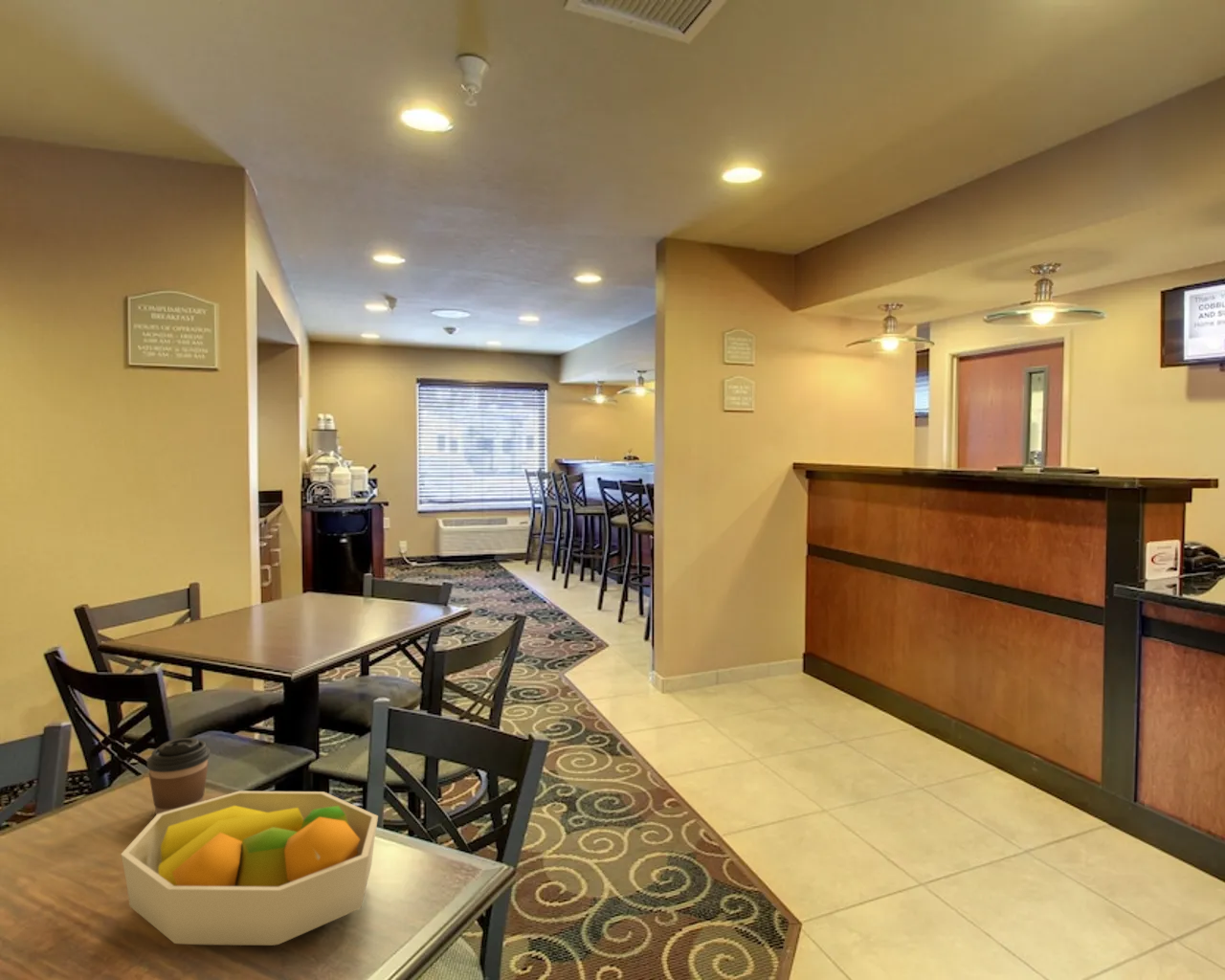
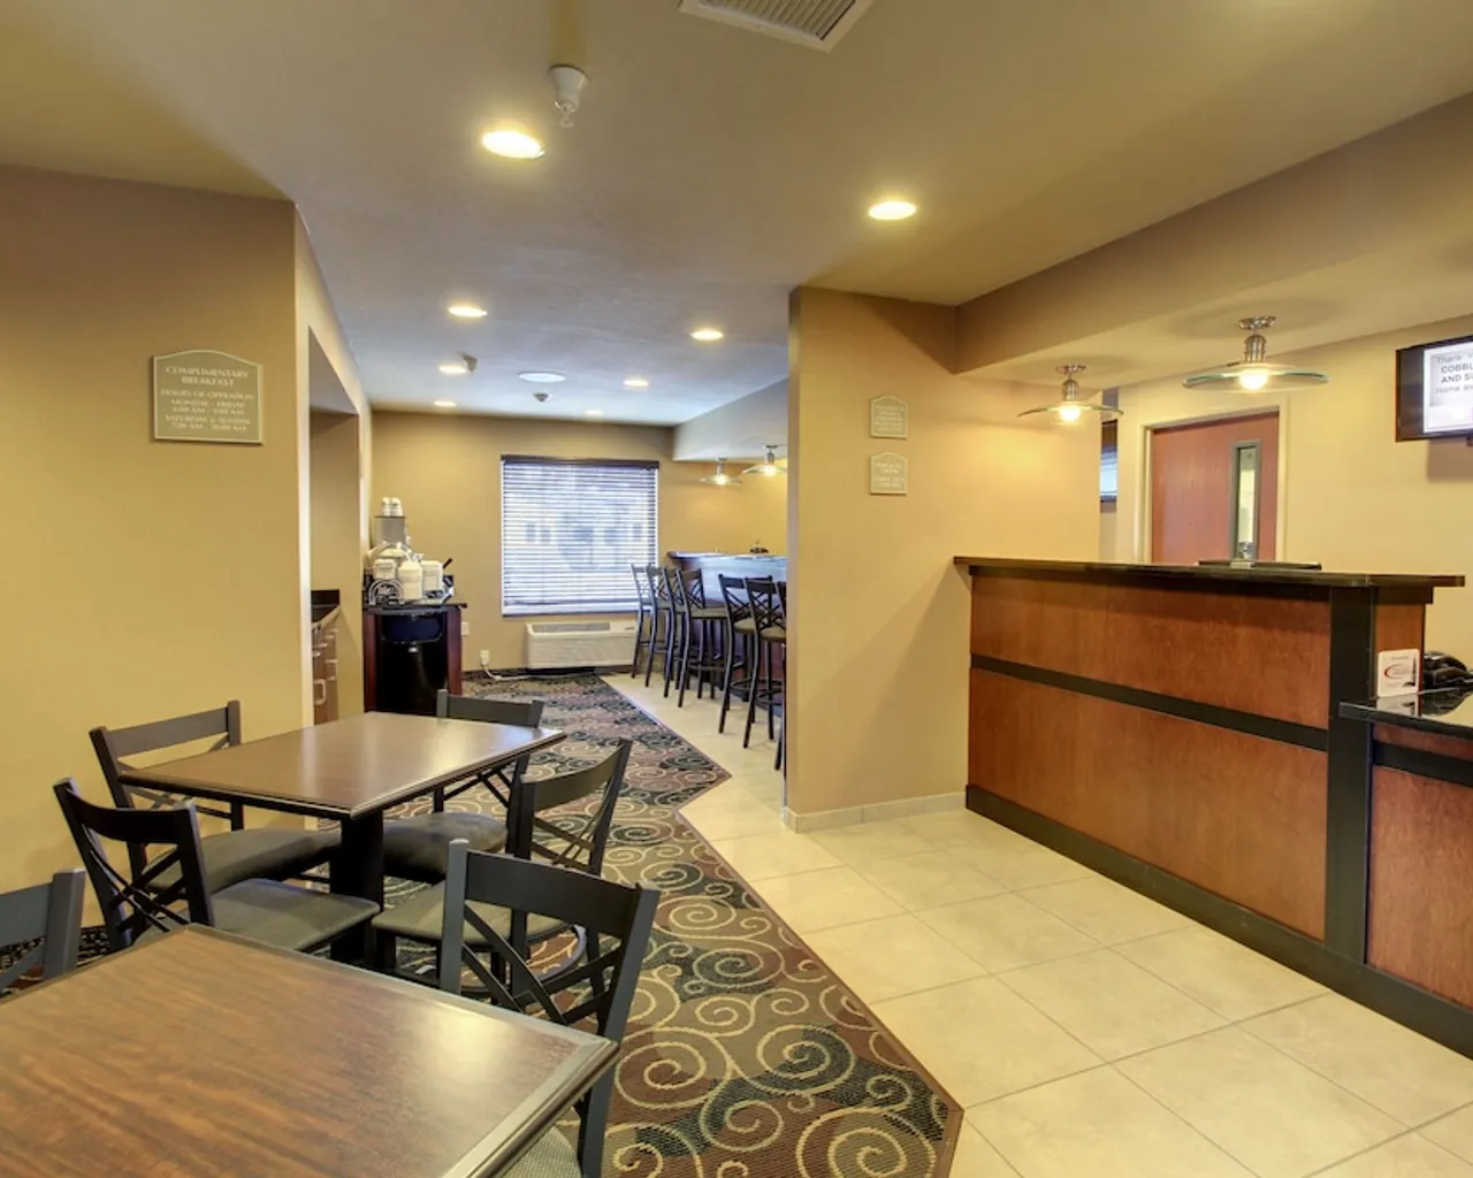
- fruit bowl [120,791,379,947]
- coffee cup [146,737,211,816]
